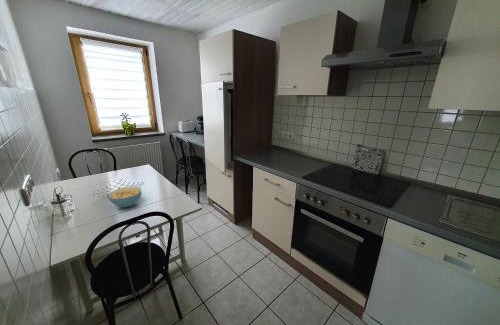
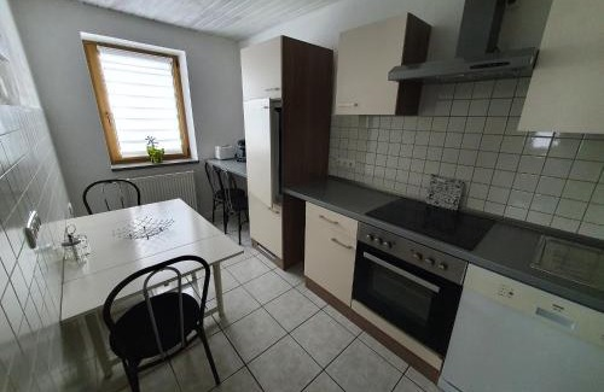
- cereal bowl [107,186,142,208]
